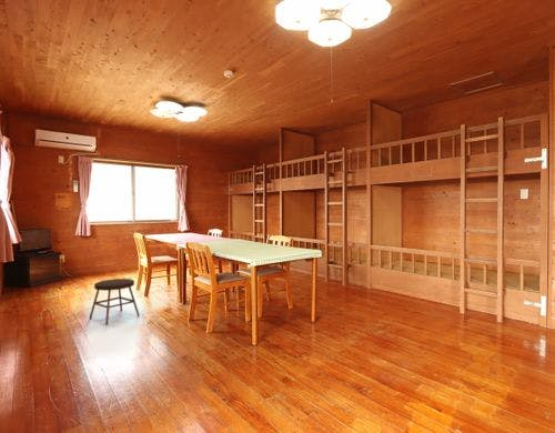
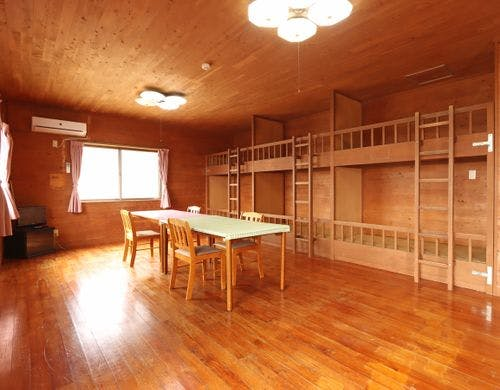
- stool [88,278,141,326]
